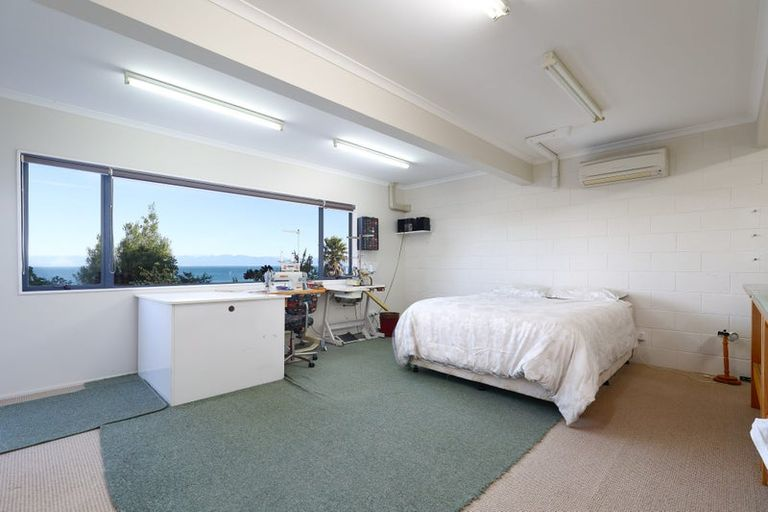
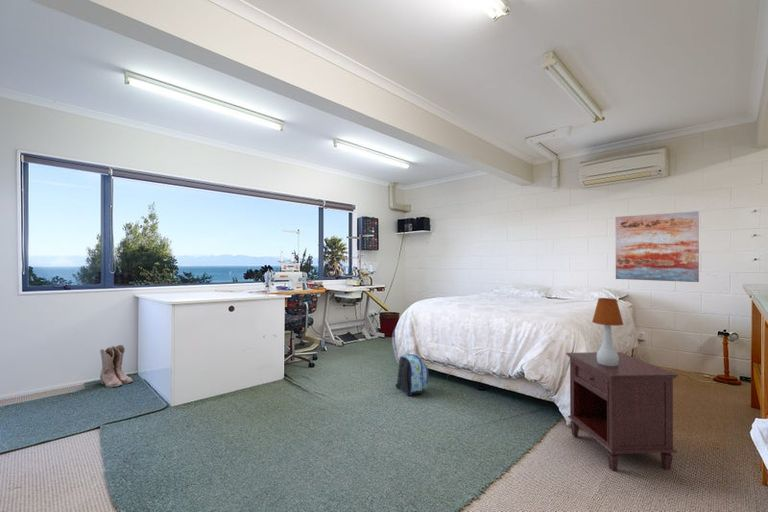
+ nightstand [565,351,679,472]
+ boots [99,344,134,388]
+ table lamp [591,297,624,366]
+ wall art [615,210,700,283]
+ backpack [395,354,429,397]
